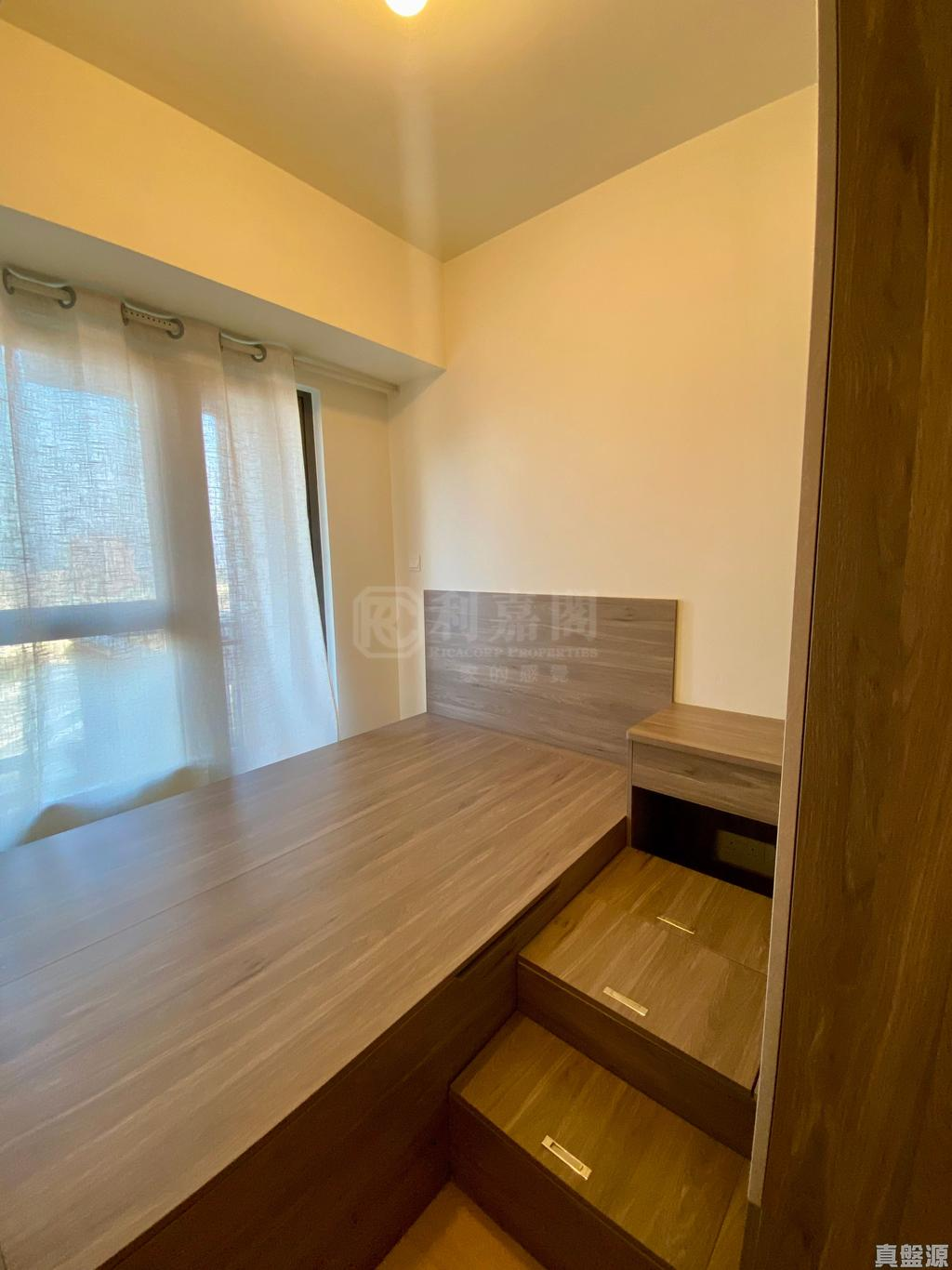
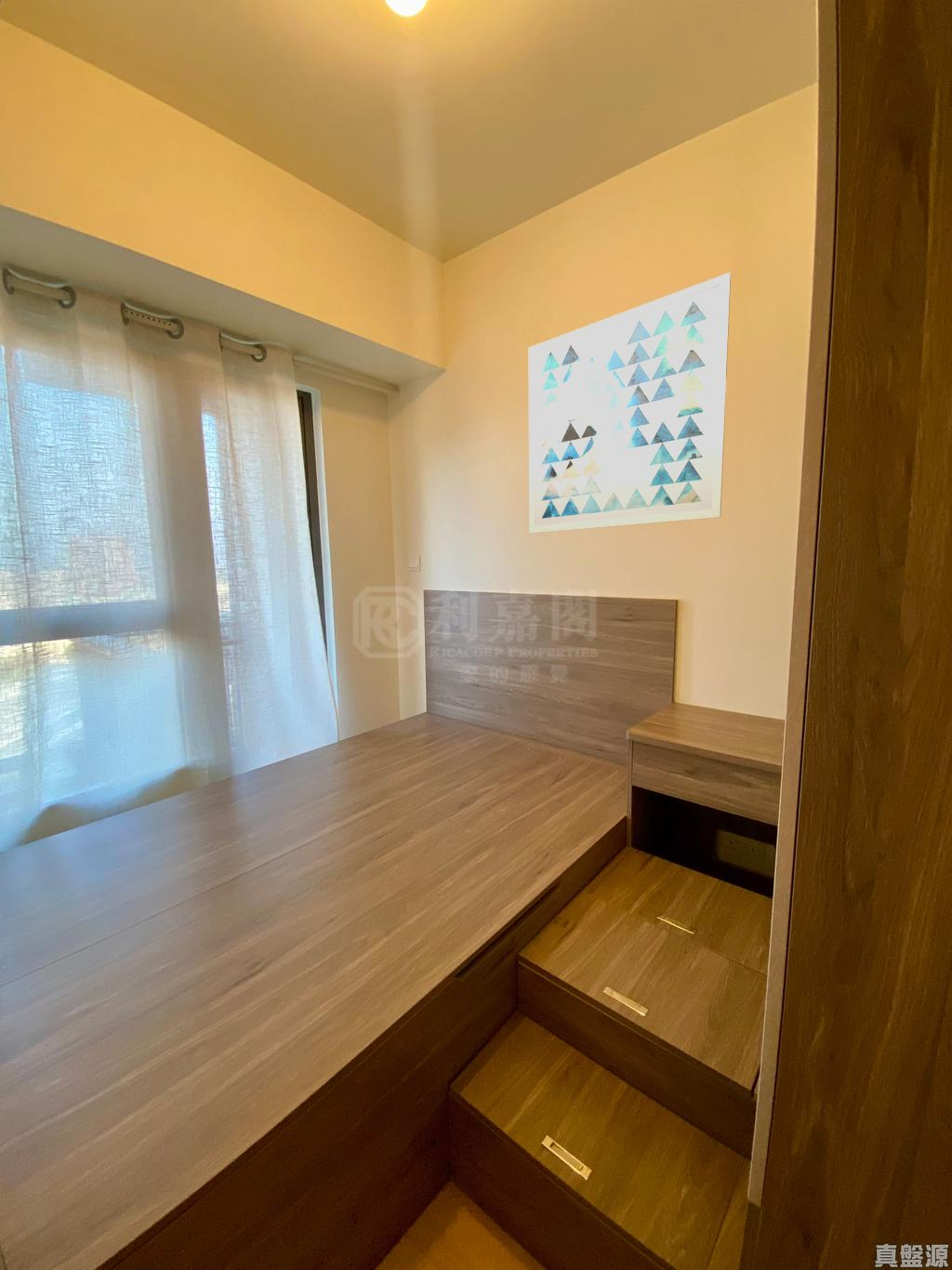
+ wall art [528,271,732,535]
